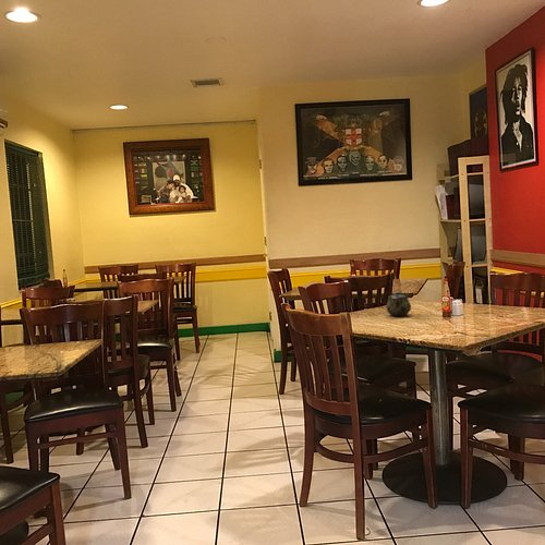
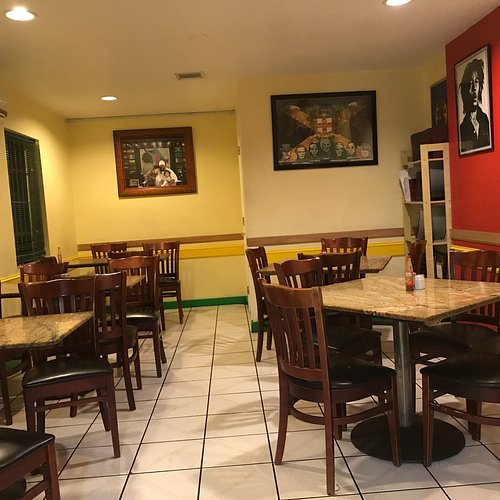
- chinaware [385,291,412,317]
